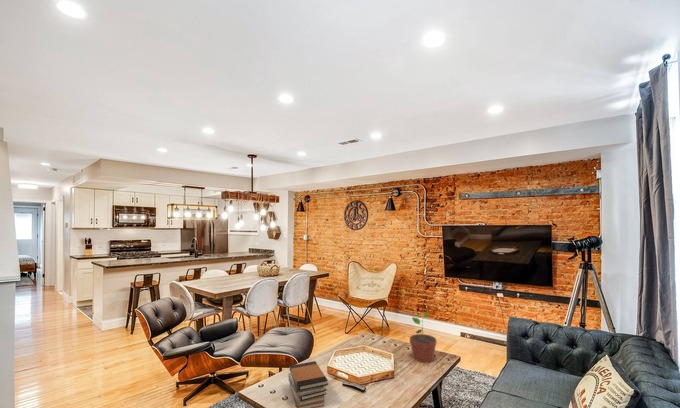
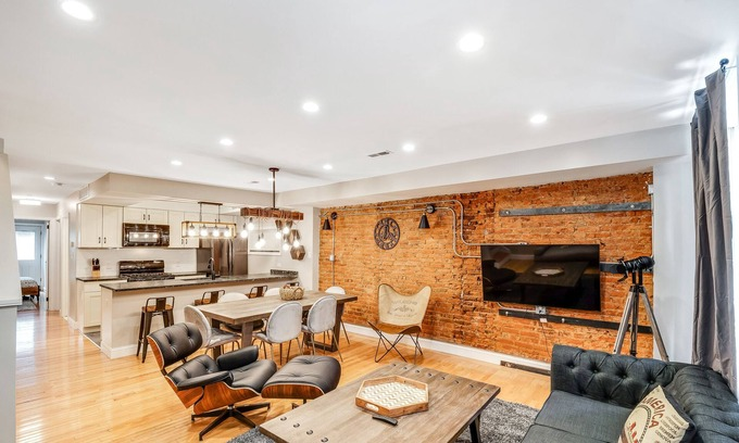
- book stack [287,360,329,408]
- potted plant [409,310,437,364]
